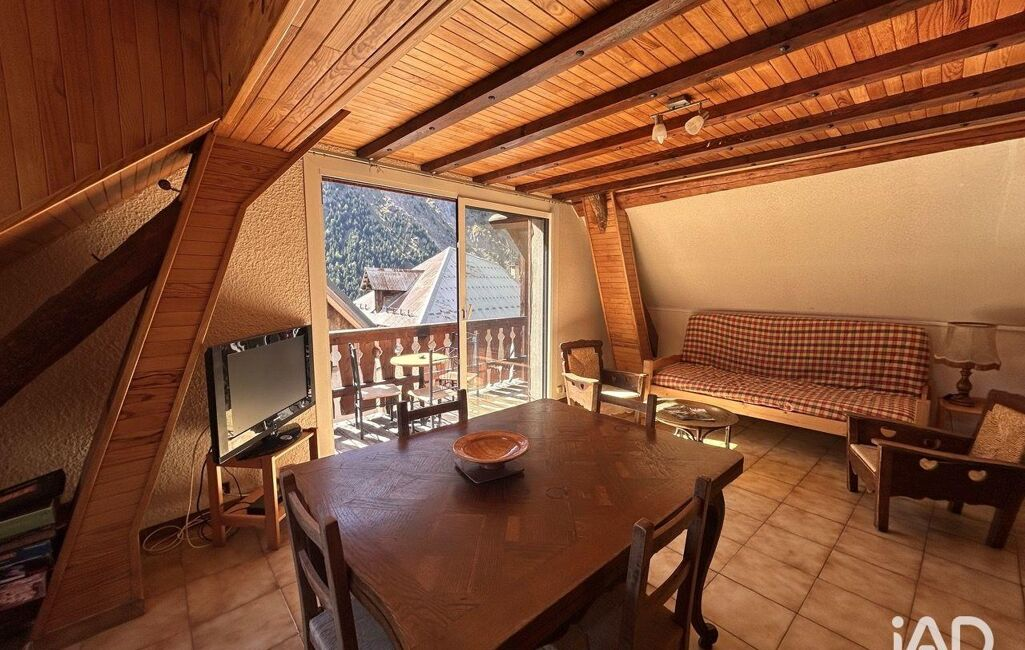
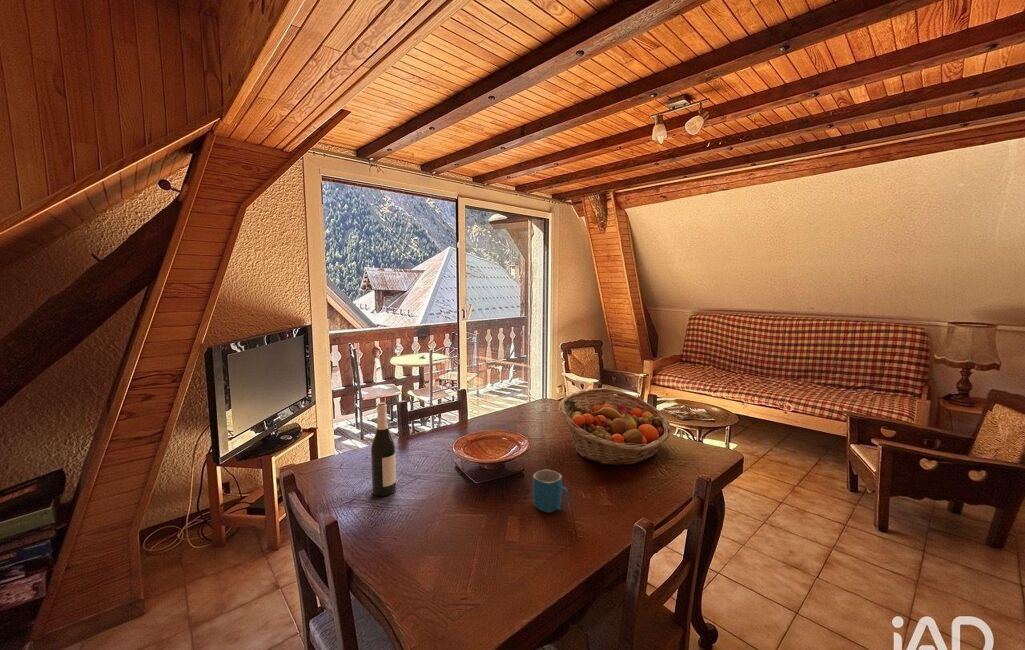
+ wine bottle [370,401,397,497]
+ fruit basket [558,387,672,467]
+ mug [532,468,569,513]
